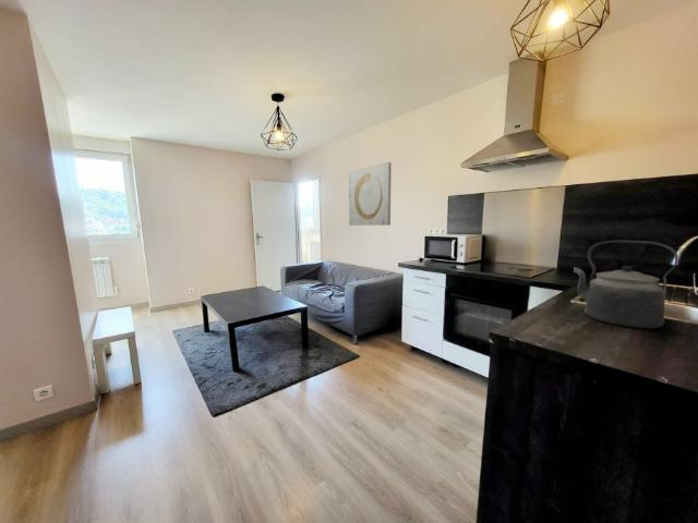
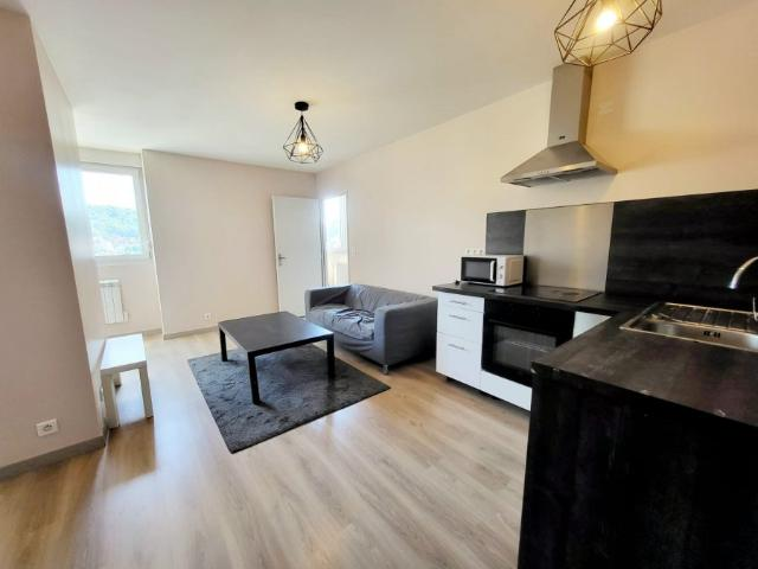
- wall art [348,161,393,227]
- kettle [573,240,679,329]
